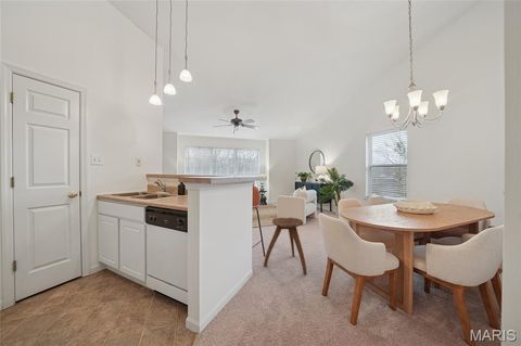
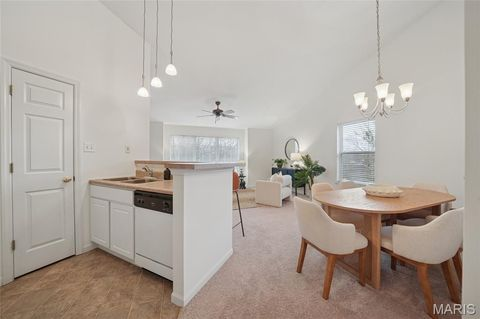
- stool [263,217,308,275]
